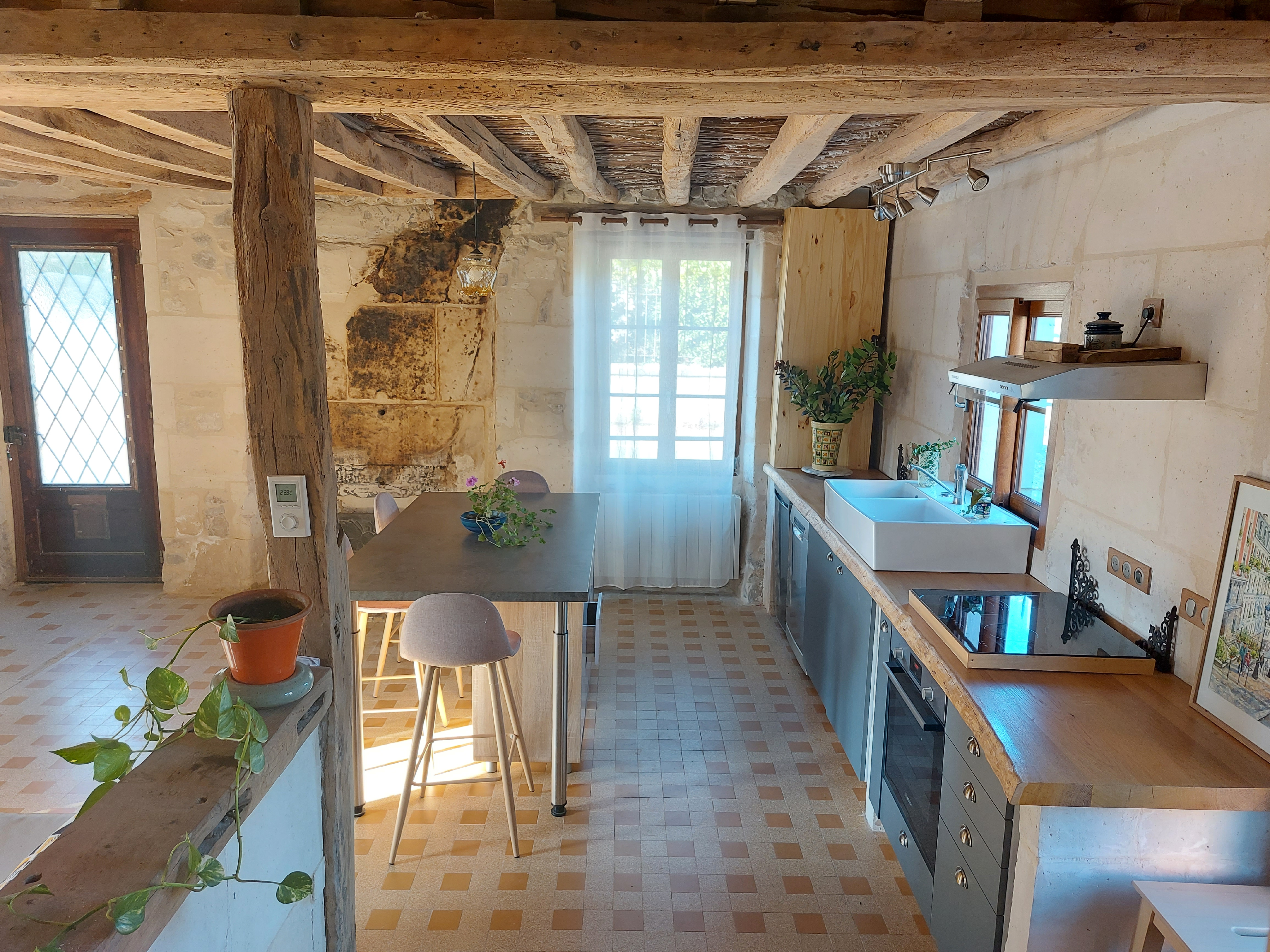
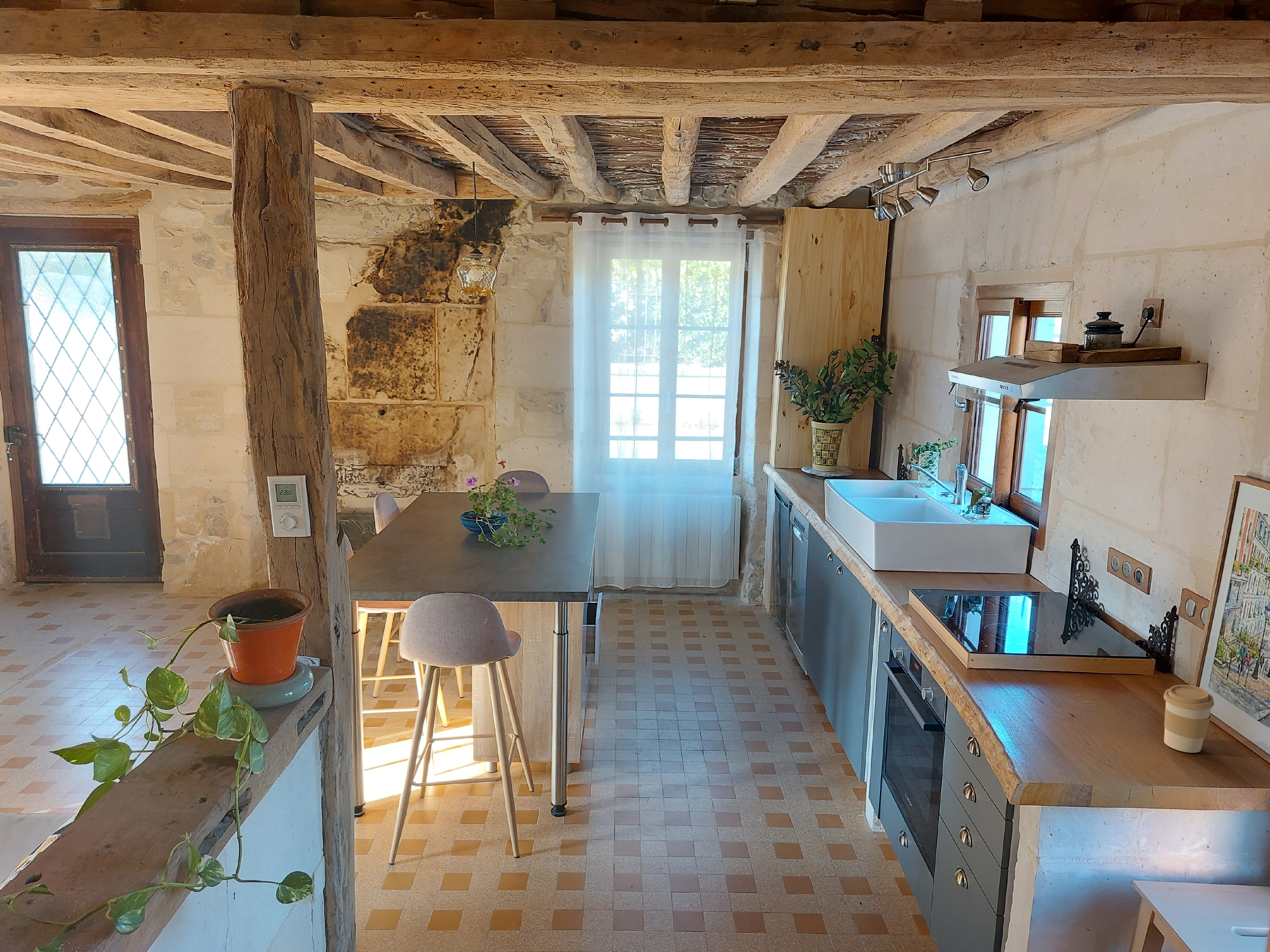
+ coffee cup [1163,685,1214,753]
